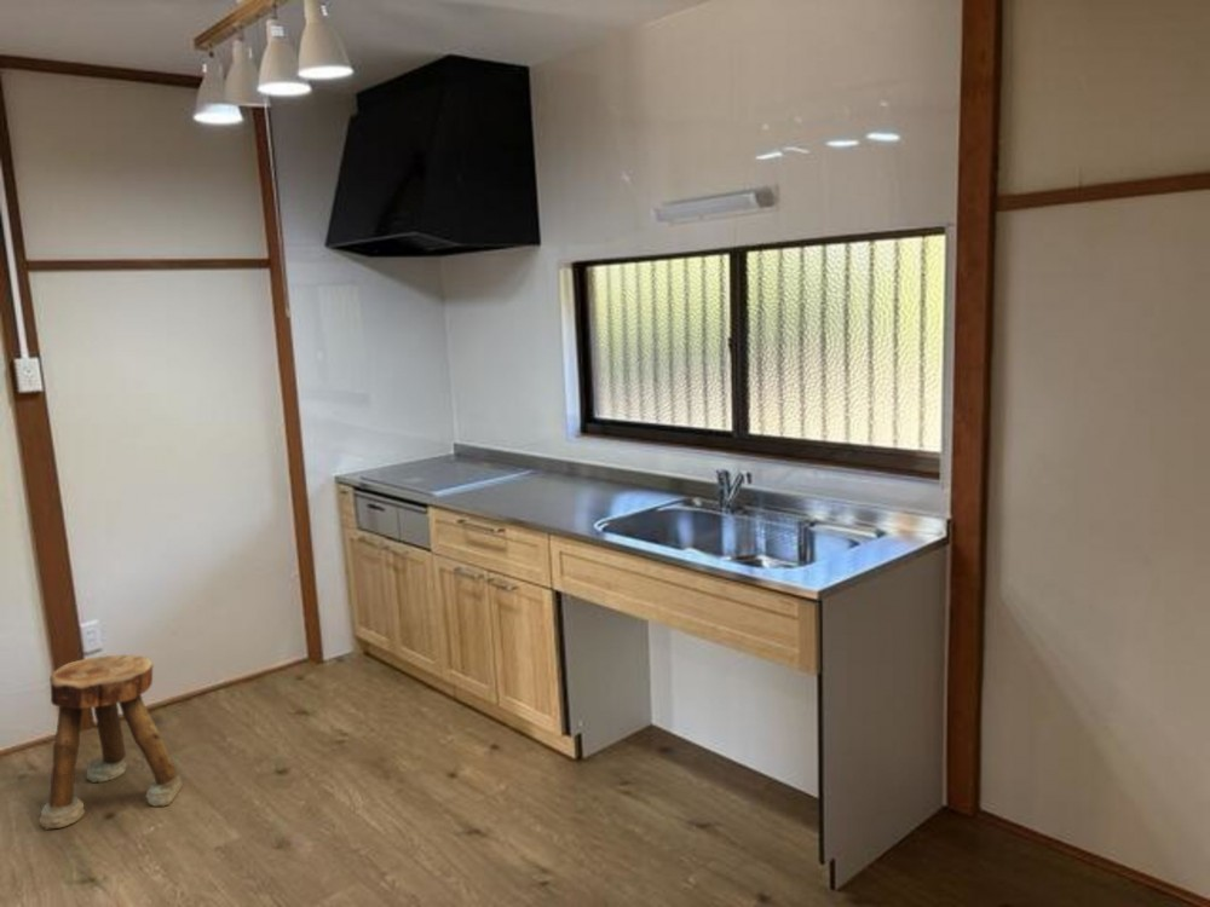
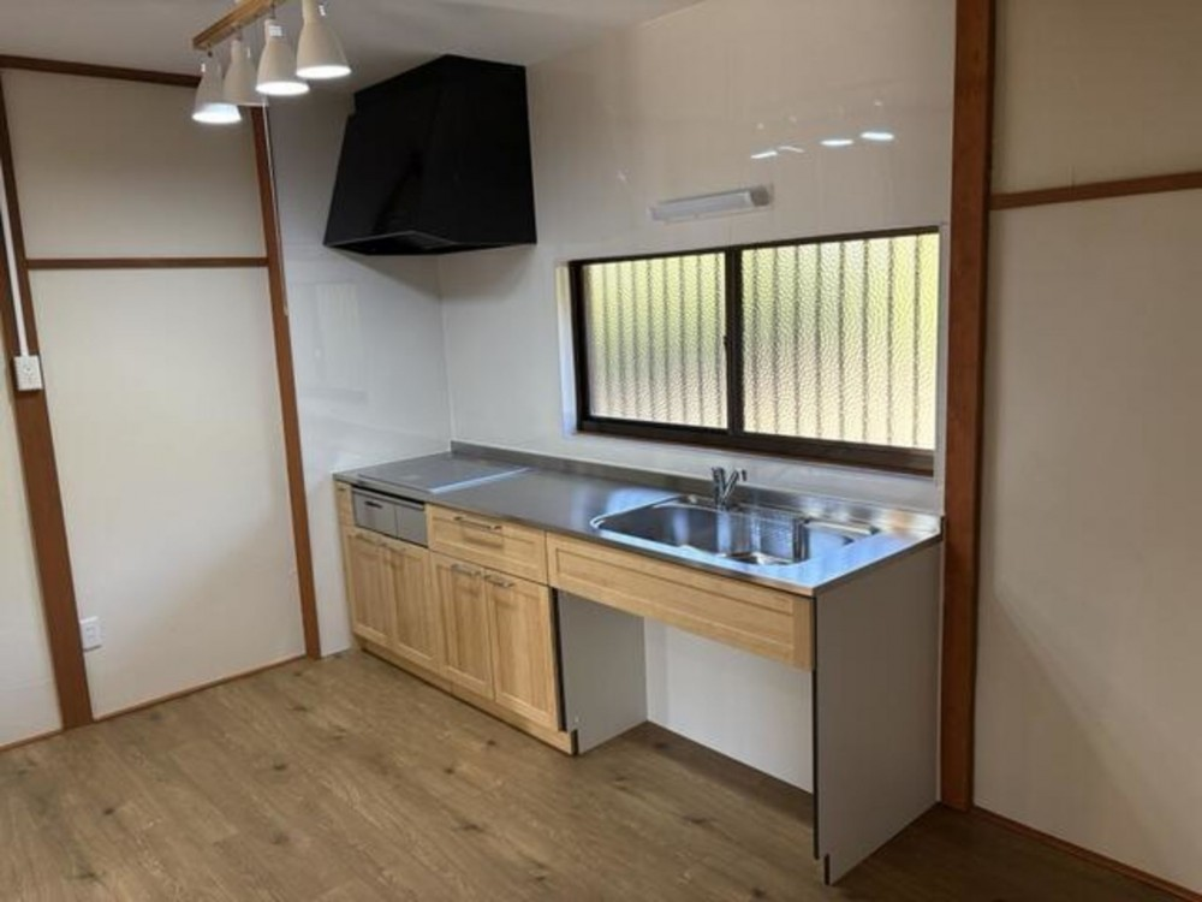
- stool [38,653,184,831]
